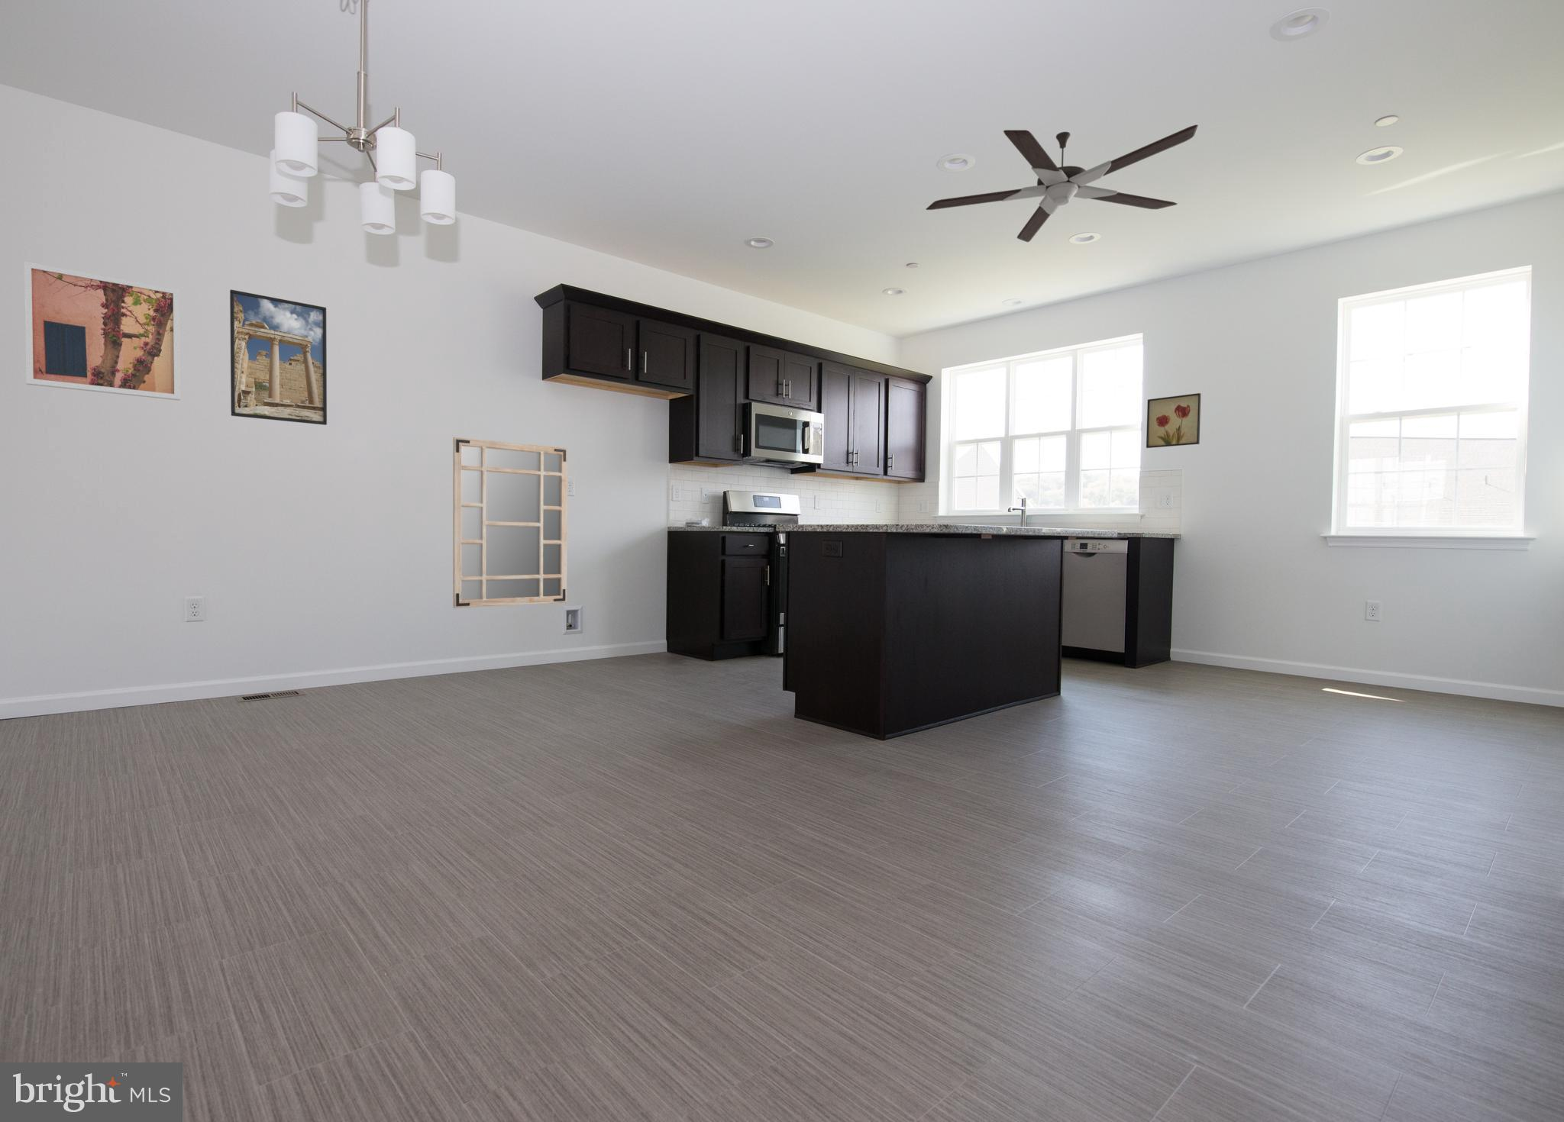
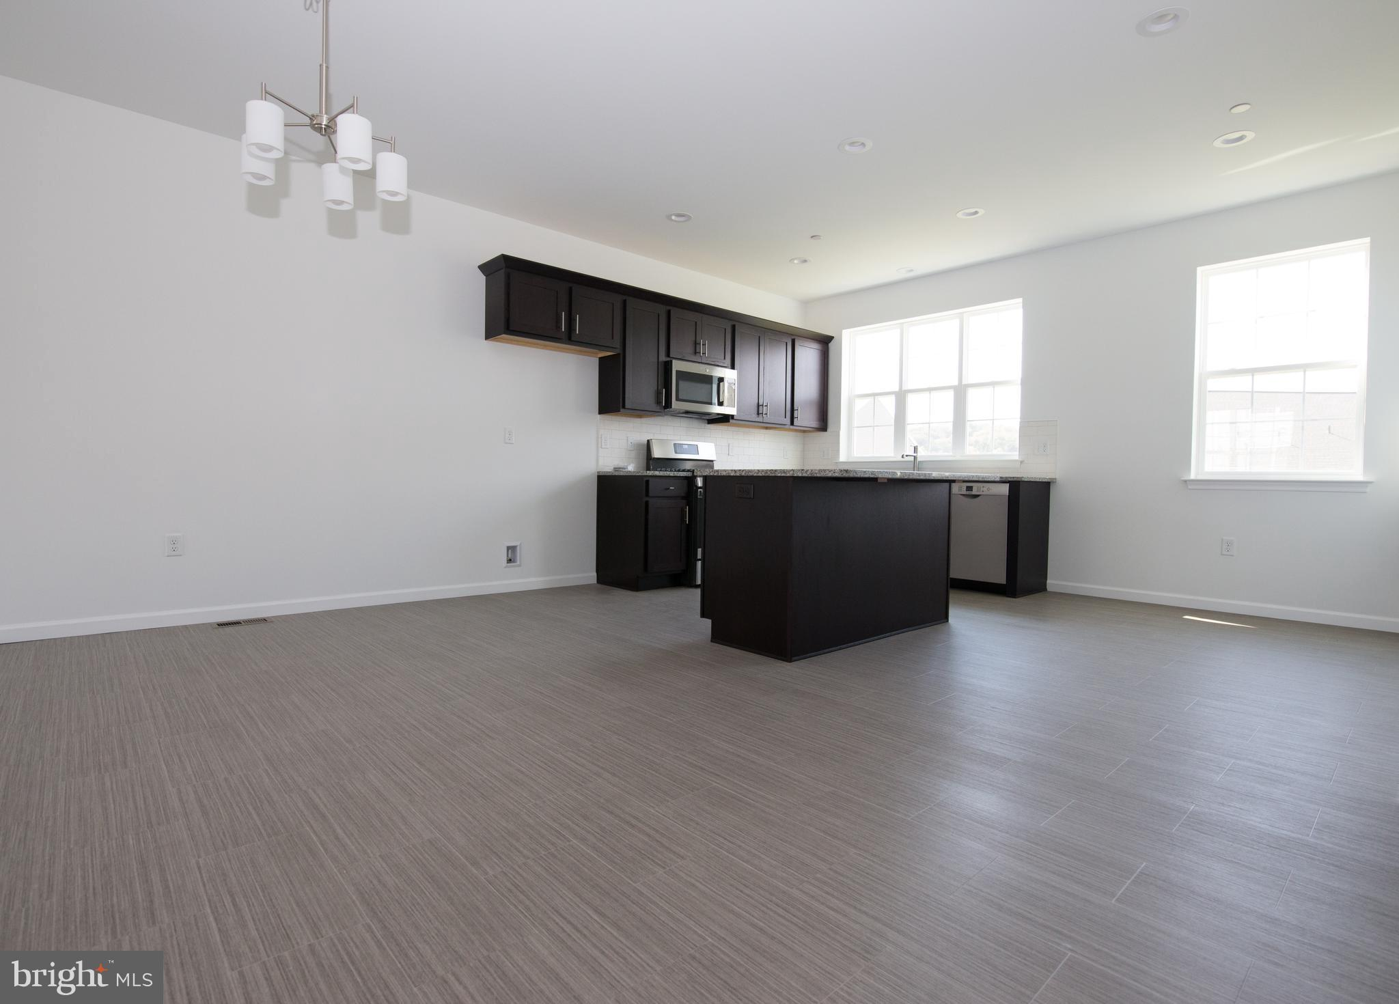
- mirror [452,437,568,610]
- ceiling fan [925,124,1198,243]
- wall art [23,261,181,401]
- wall art [1145,392,1201,449]
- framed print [229,289,328,426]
